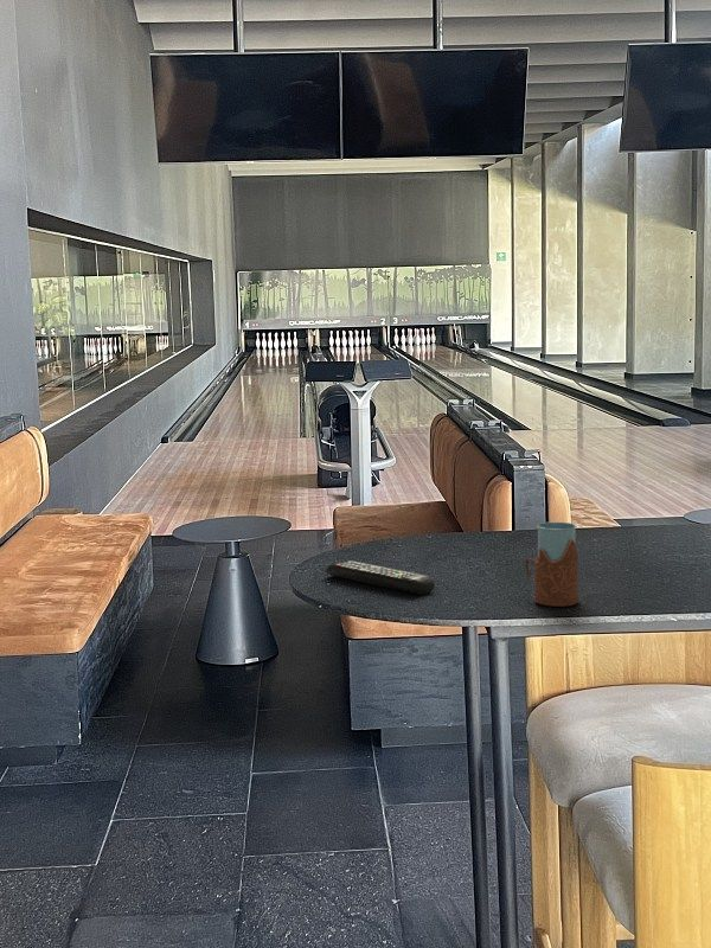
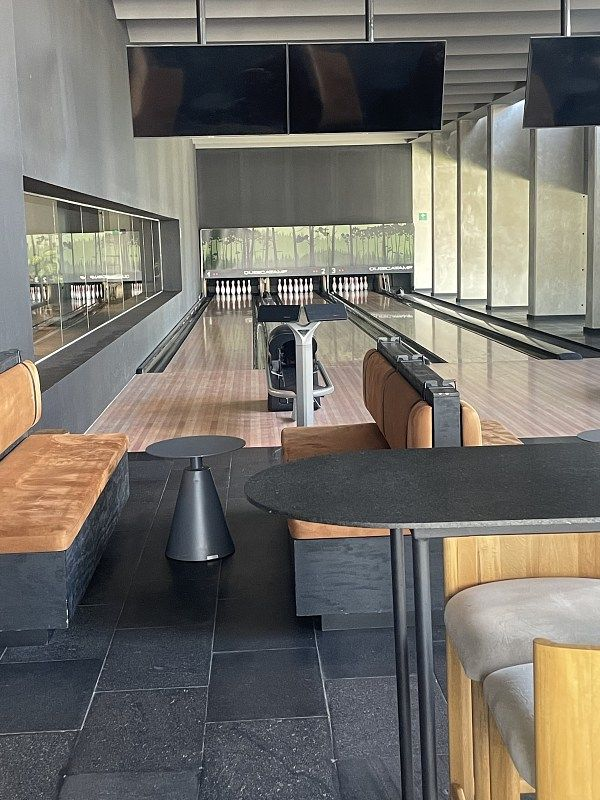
- drinking glass [524,520,579,608]
- remote control [325,559,435,596]
